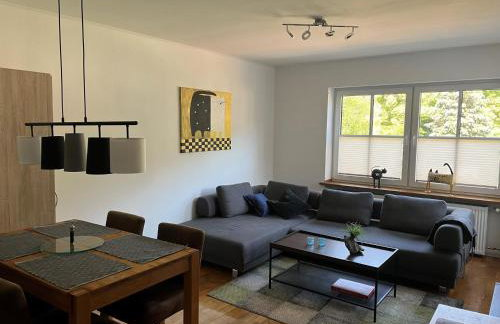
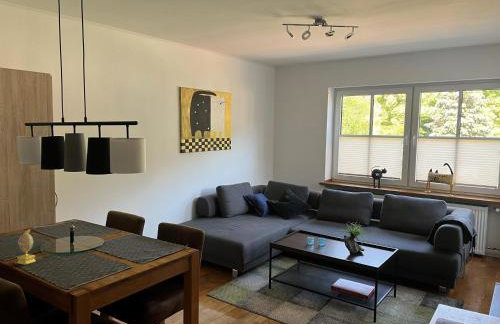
+ decorative egg [16,229,36,266]
